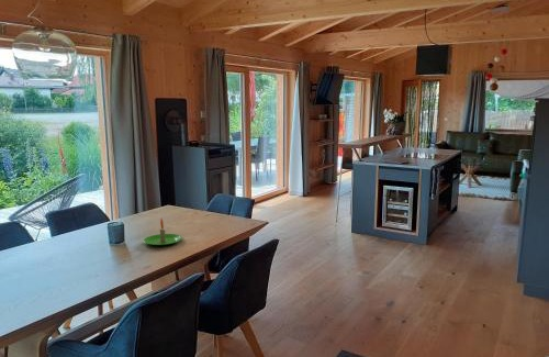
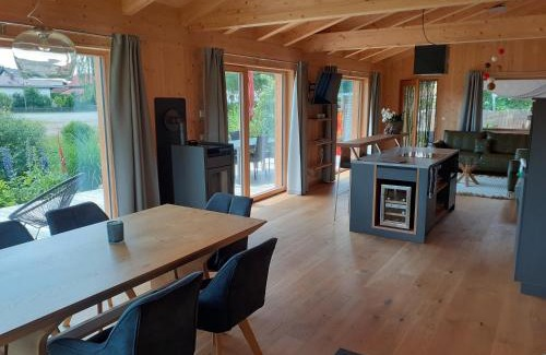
- candle [143,217,183,246]
